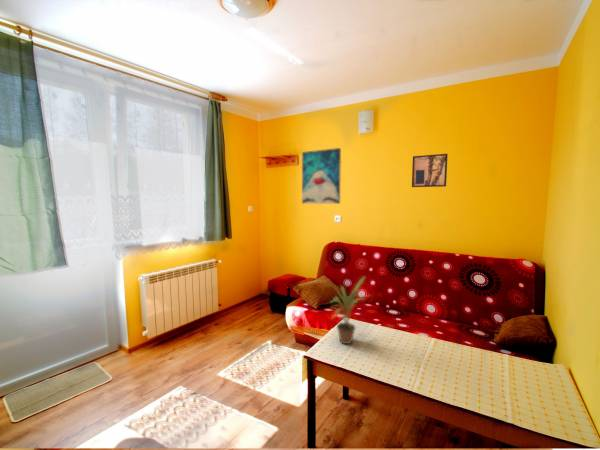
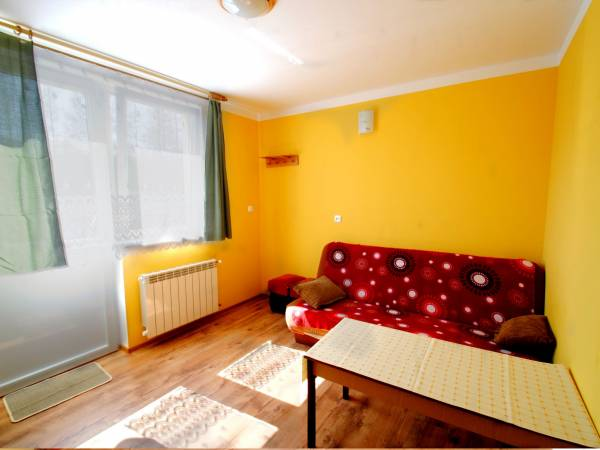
- wall art [301,147,342,205]
- potted plant [329,276,372,345]
- wall art [411,153,449,188]
